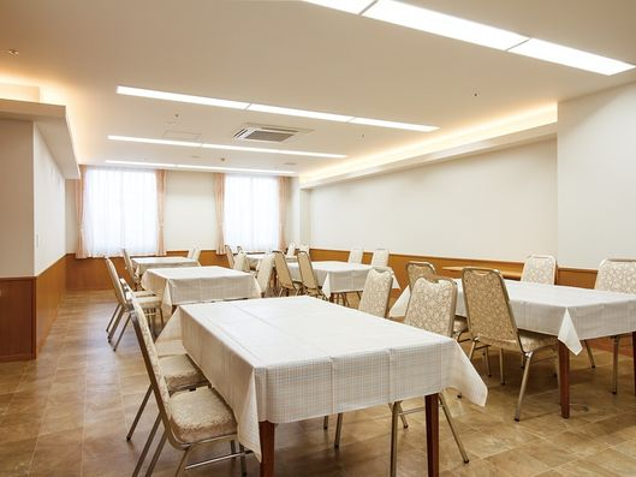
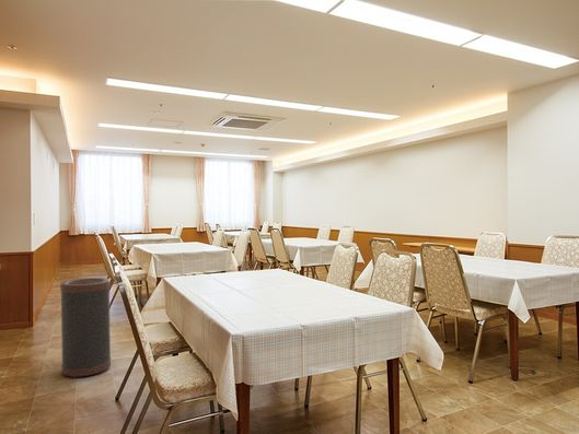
+ trash can [59,277,112,379]
